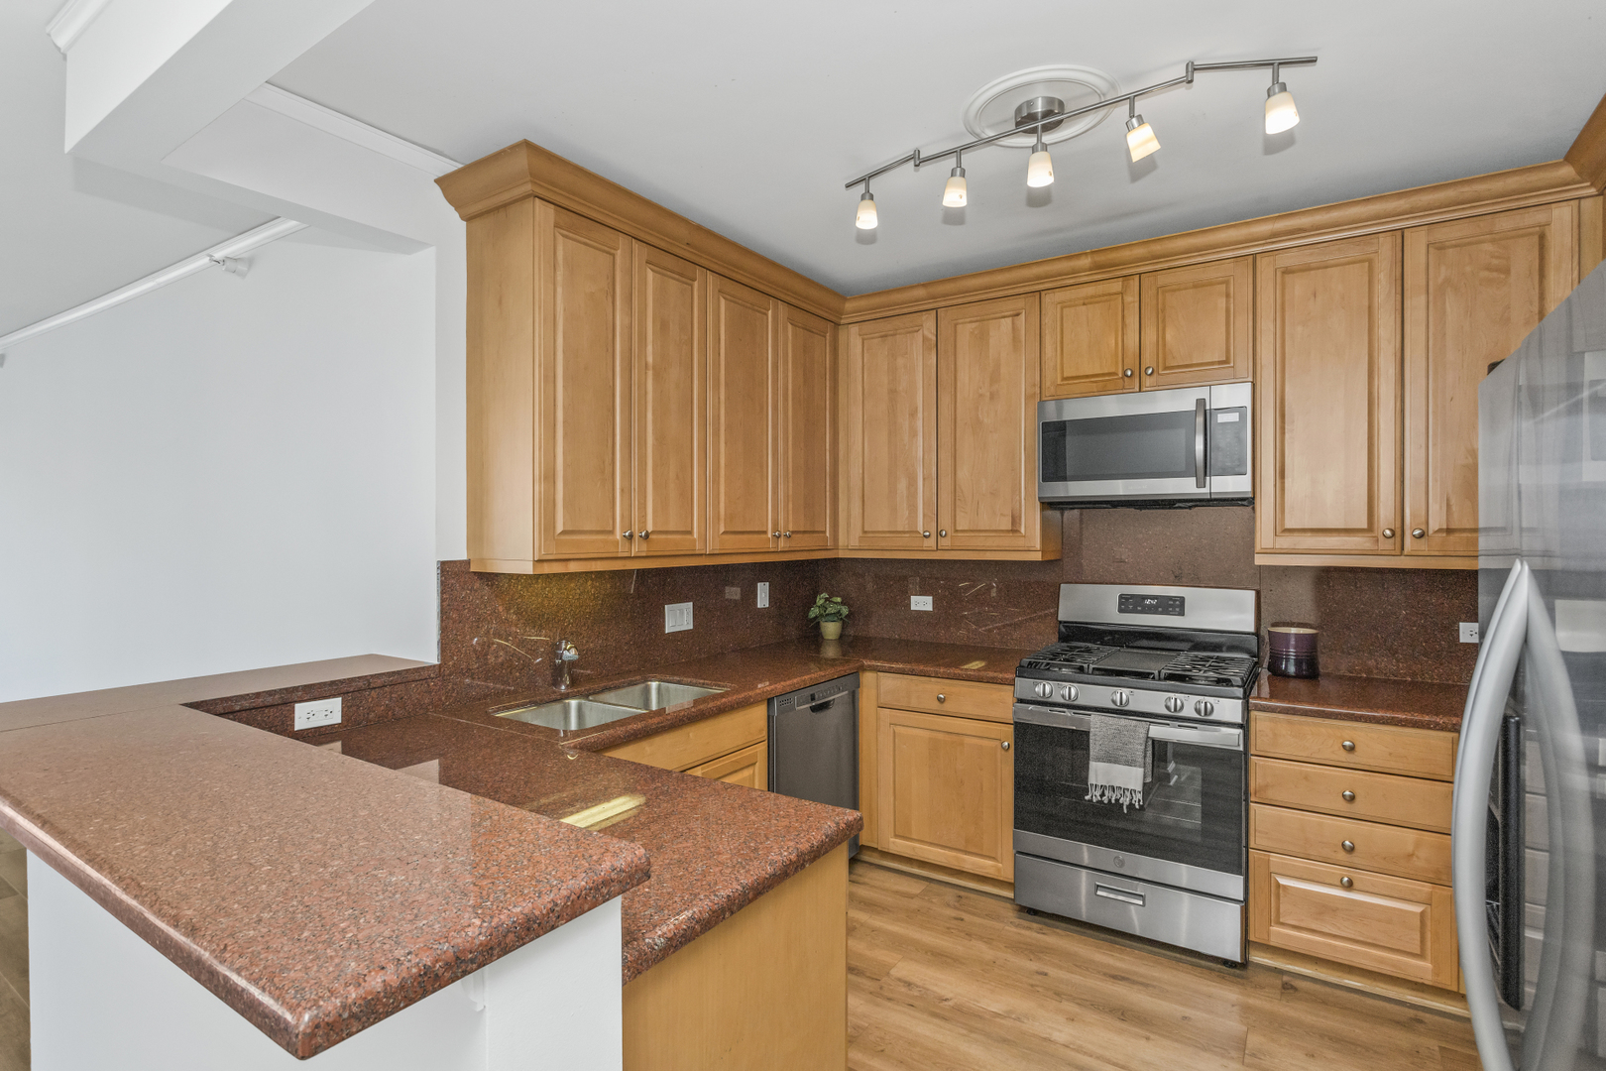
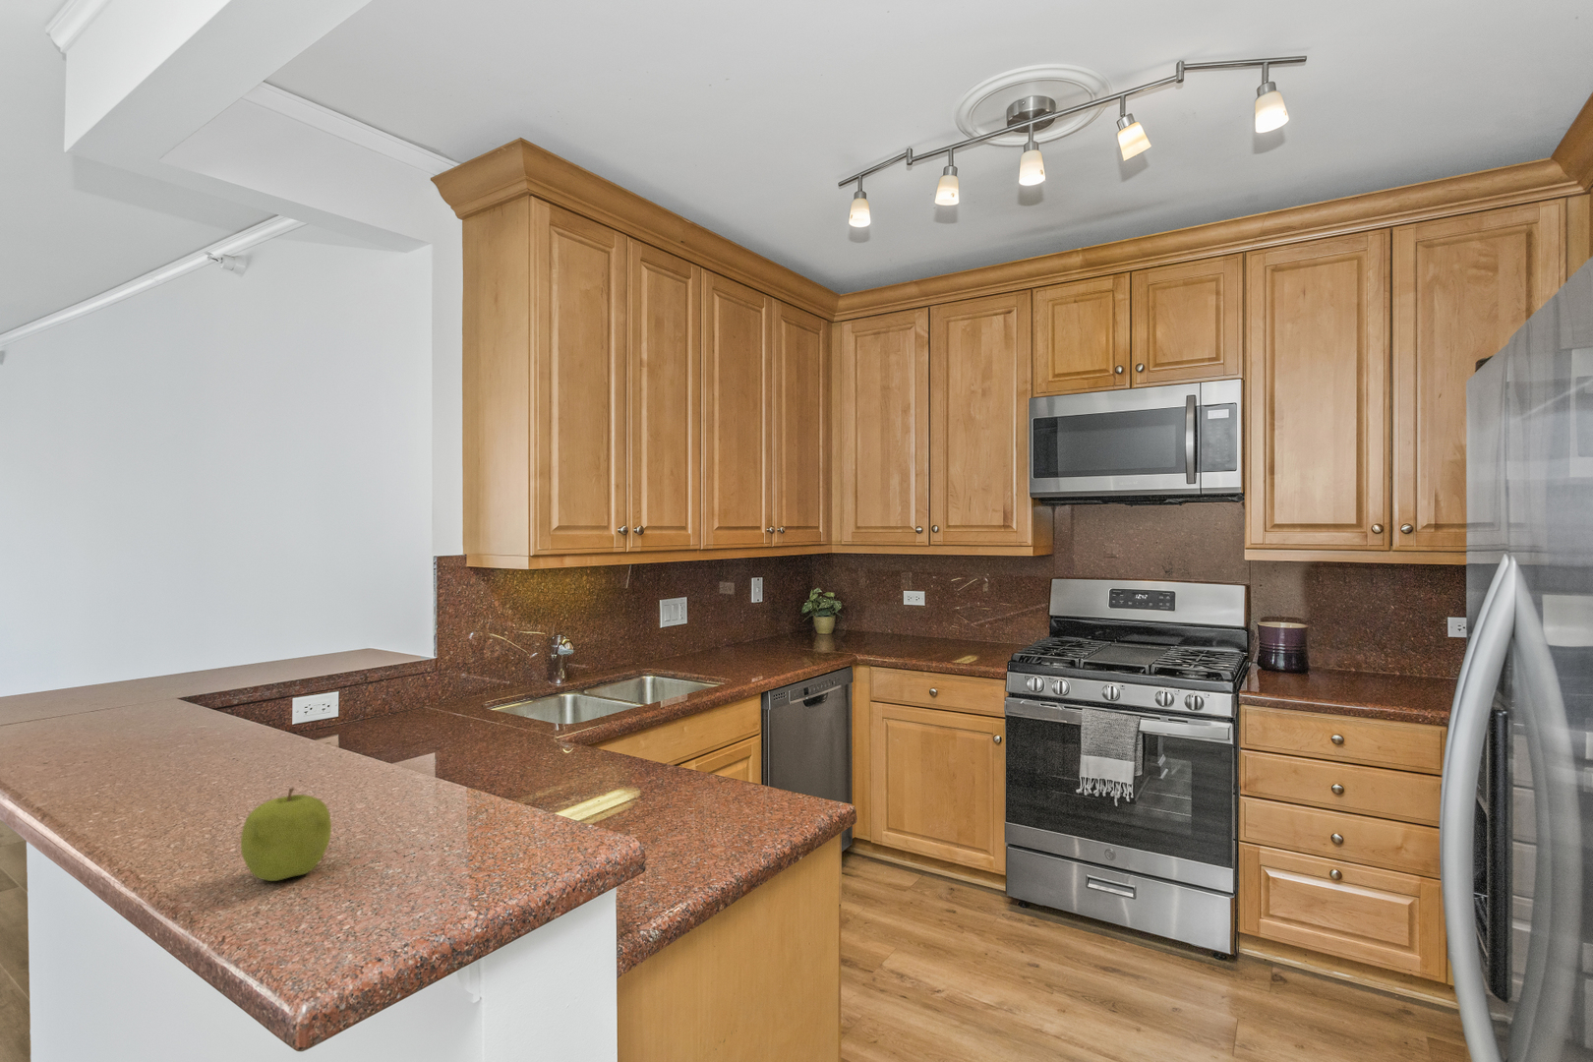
+ fruit [239,787,332,882]
